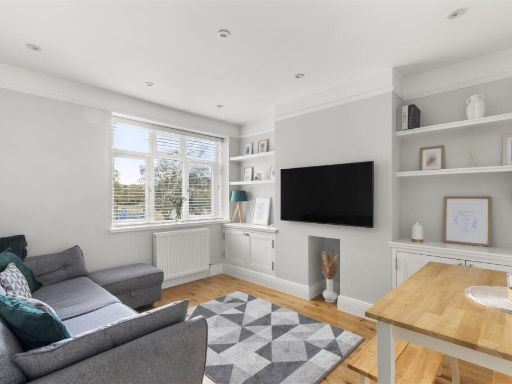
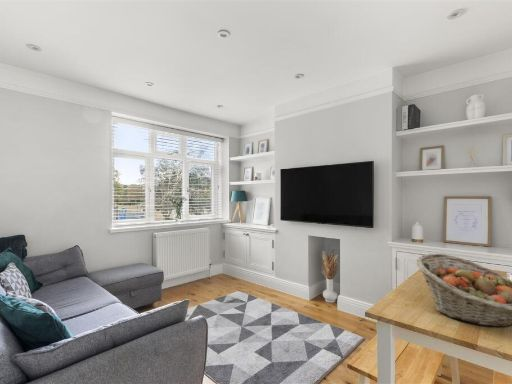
+ fruit basket [415,253,512,328]
